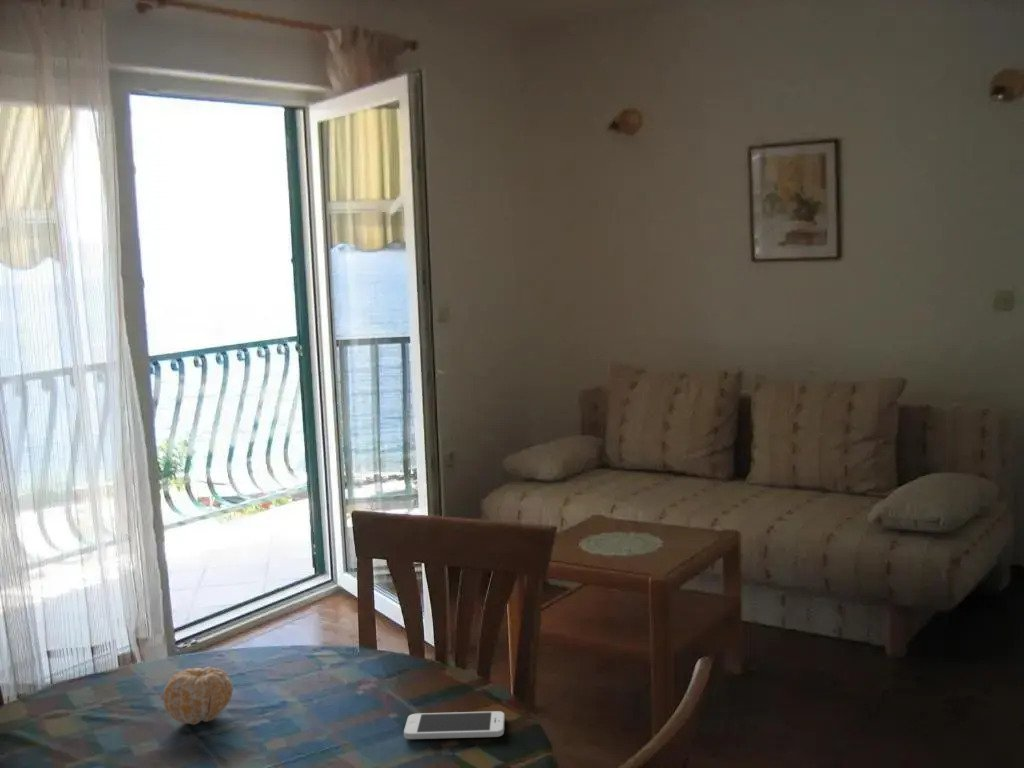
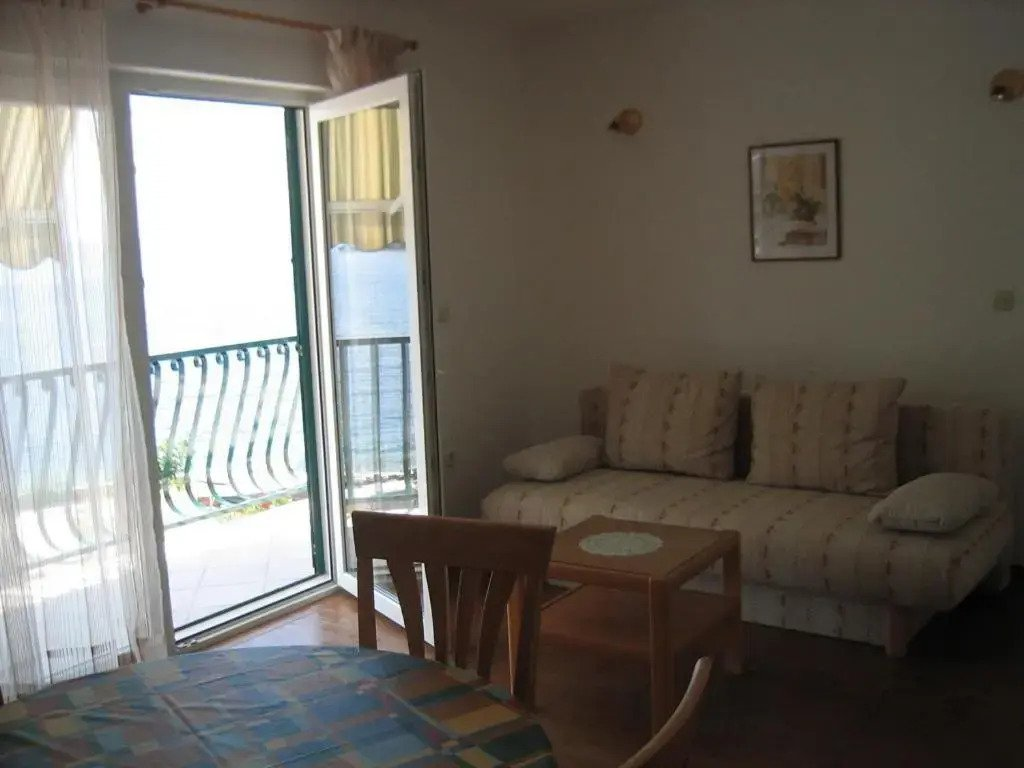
- smartphone [403,710,506,740]
- fruit [163,666,234,726]
